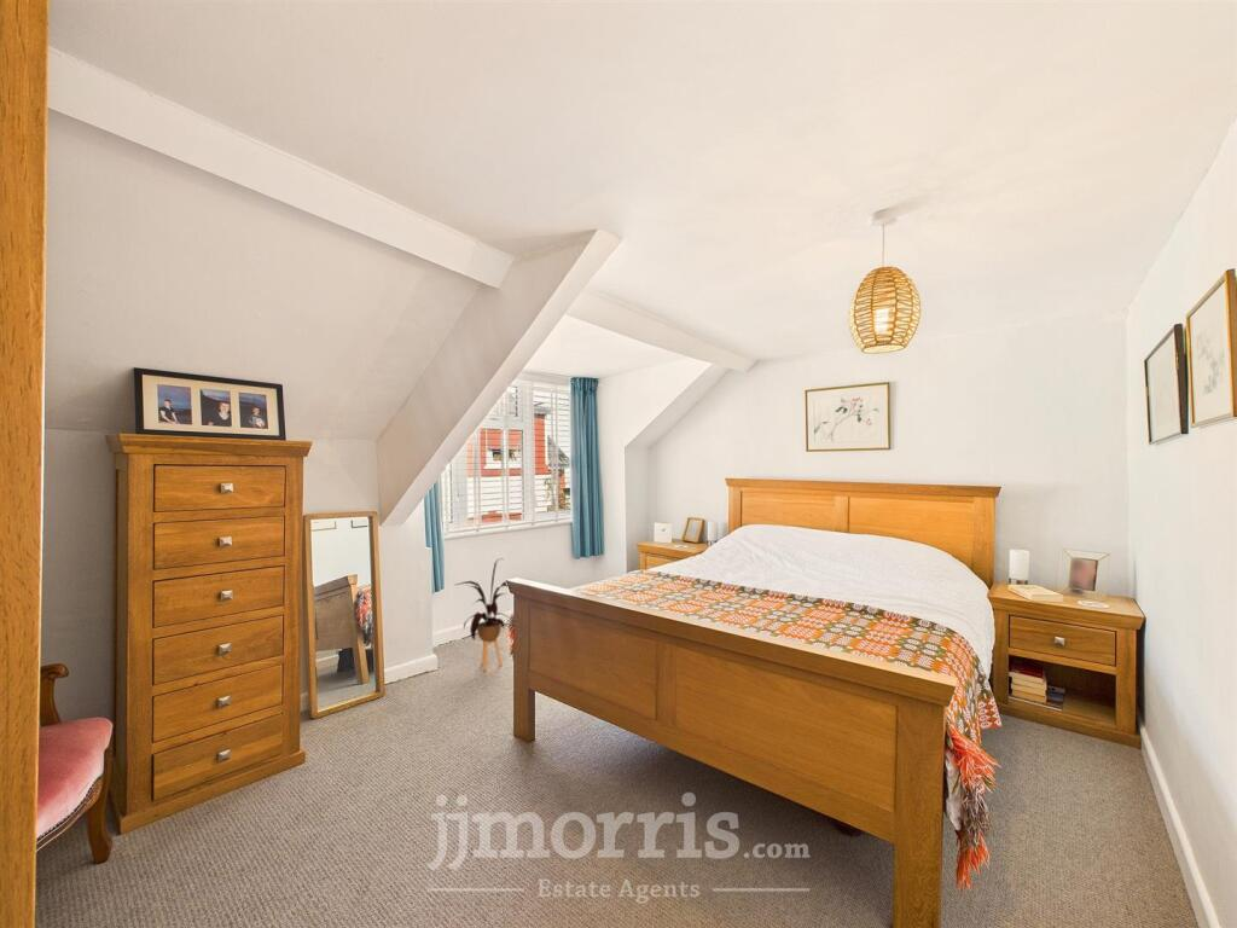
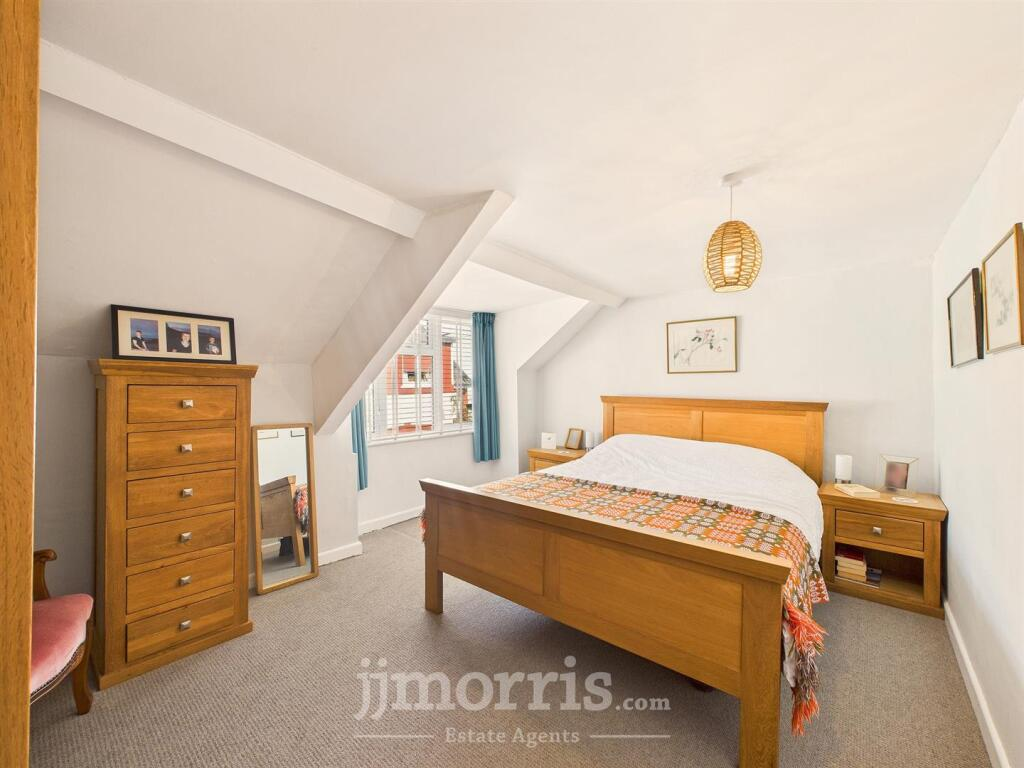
- house plant [455,557,510,672]
